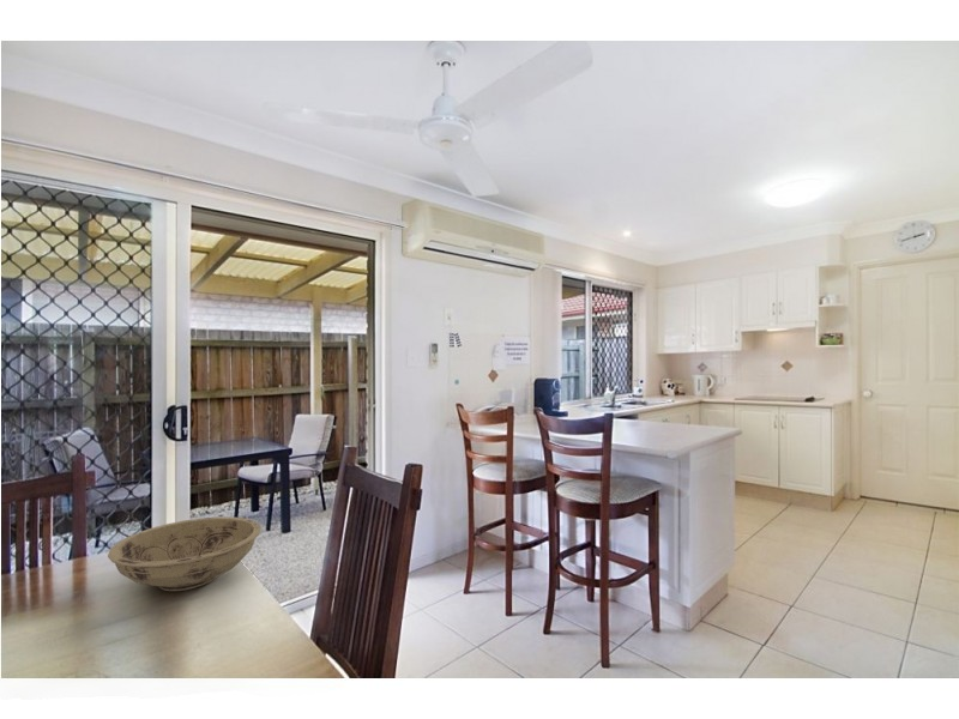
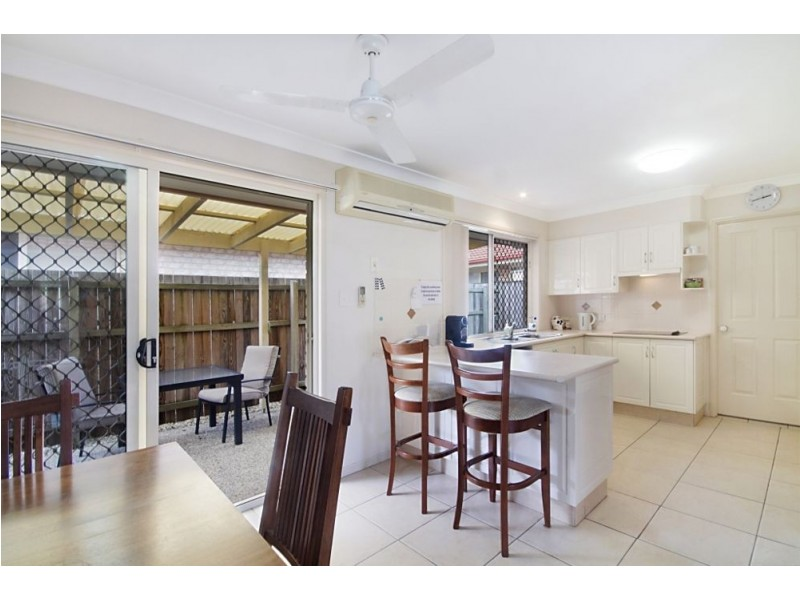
- bowl [107,515,263,592]
